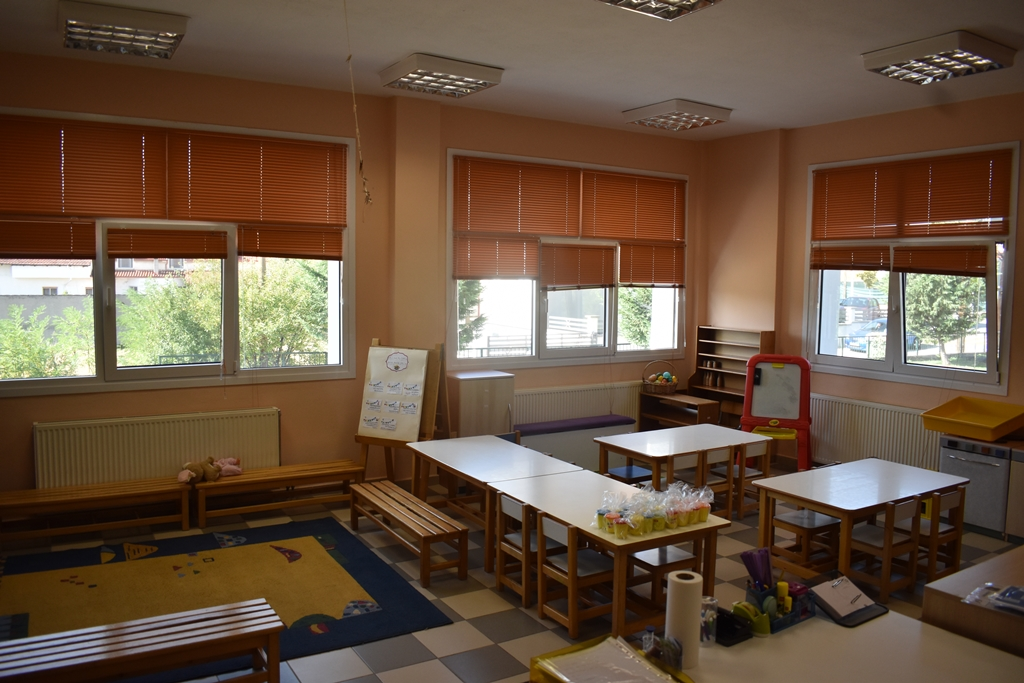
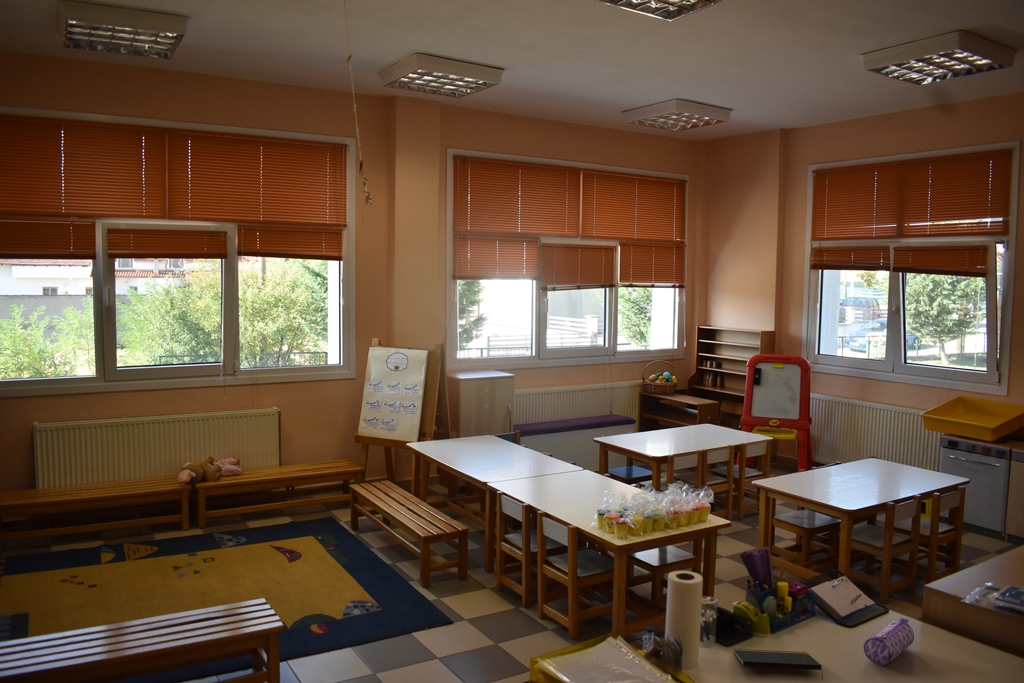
+ notepad [732,648,824,680]
+ pencil case [863,617,915,666]
